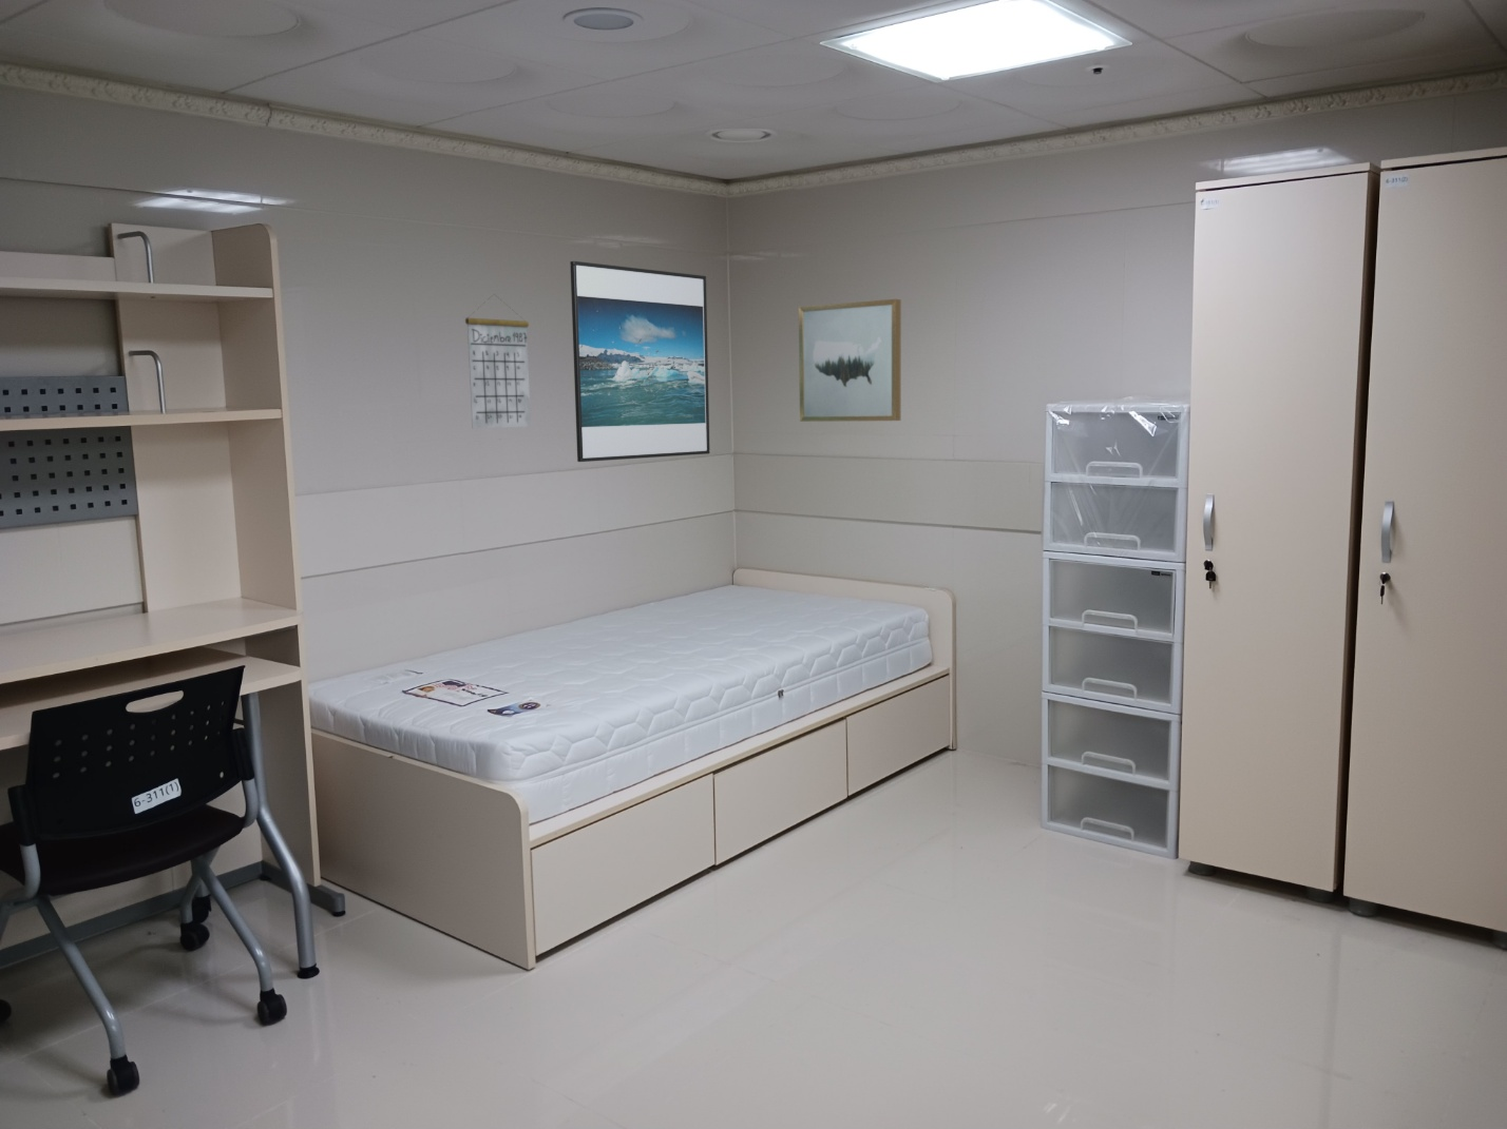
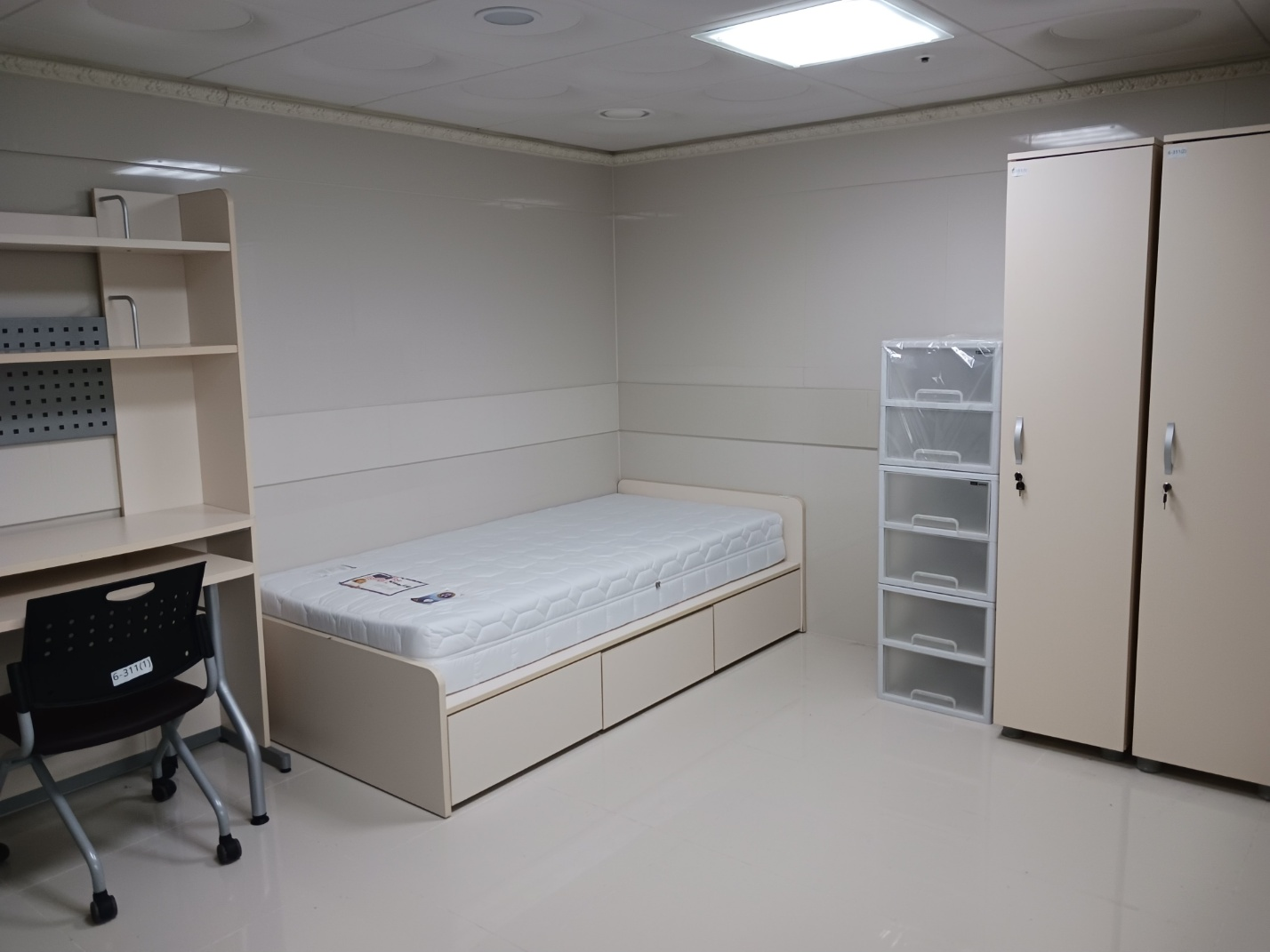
- calendar [464,293,532,429]
- wall art [797,299,902,422]
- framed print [568,261,711,463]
